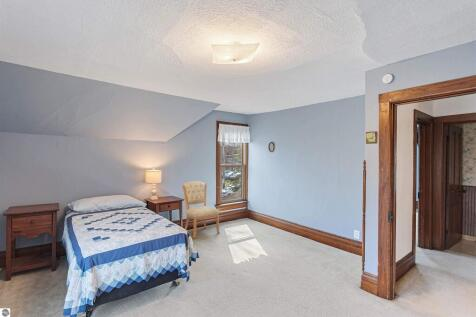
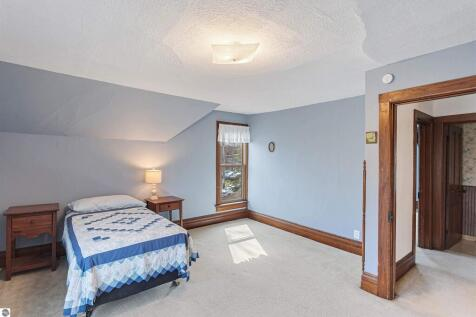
- chair [181,180,221,240]
